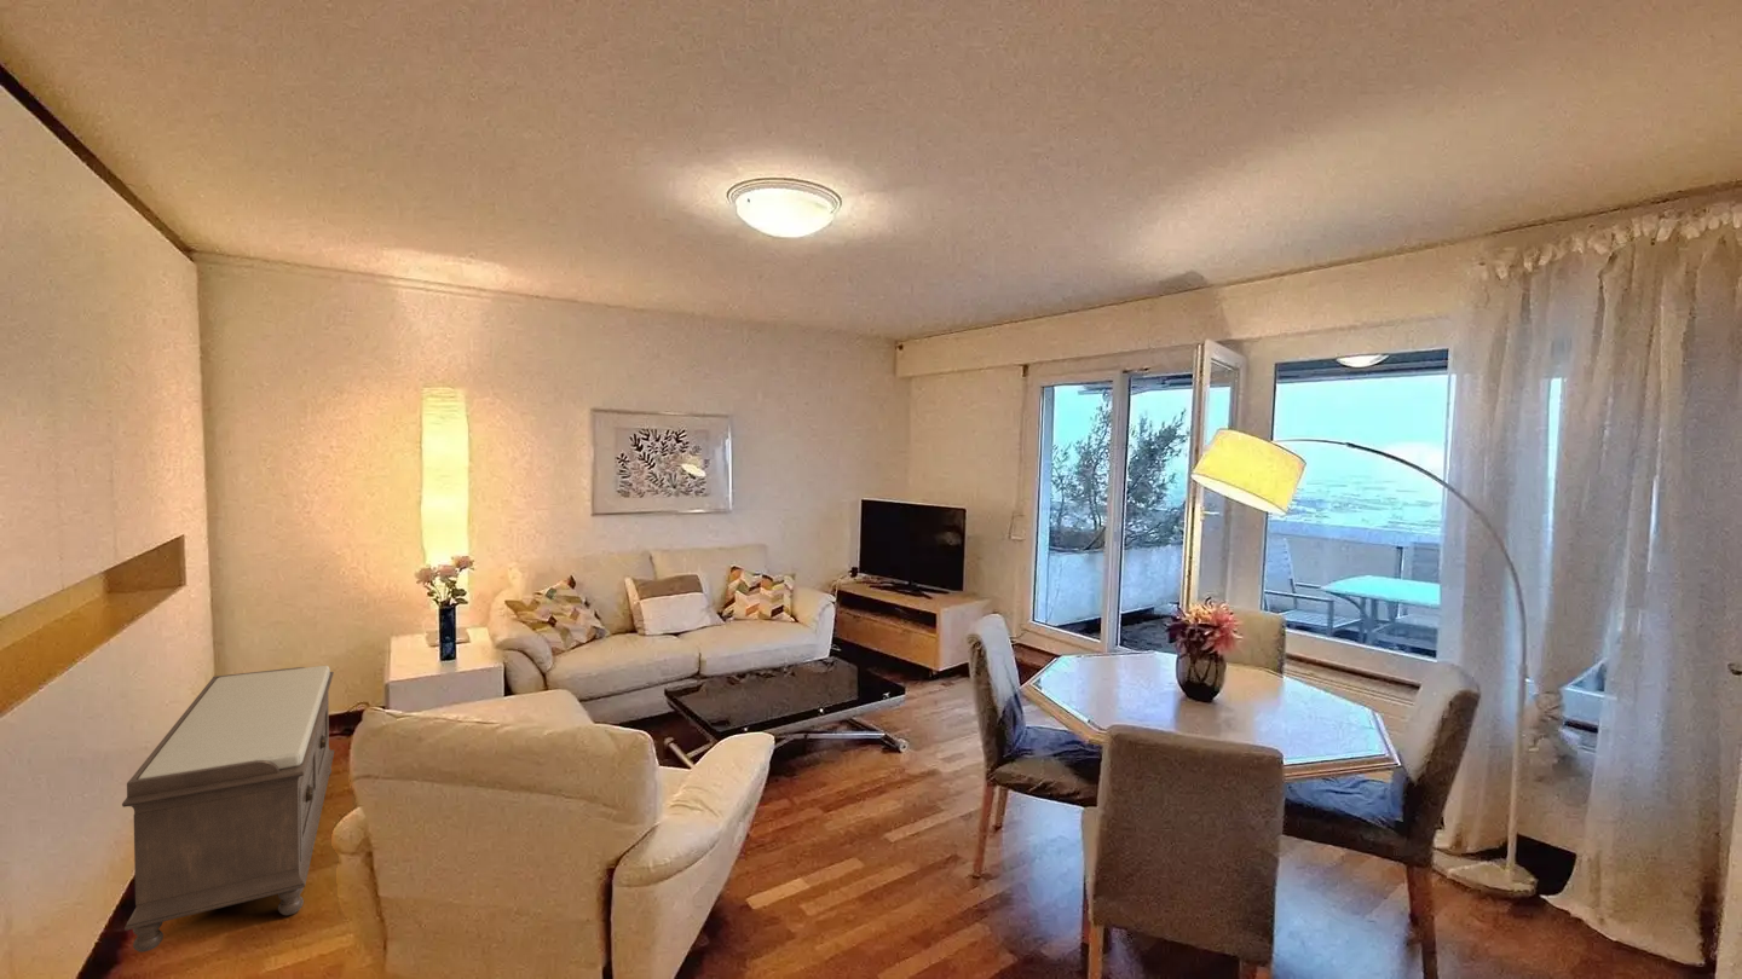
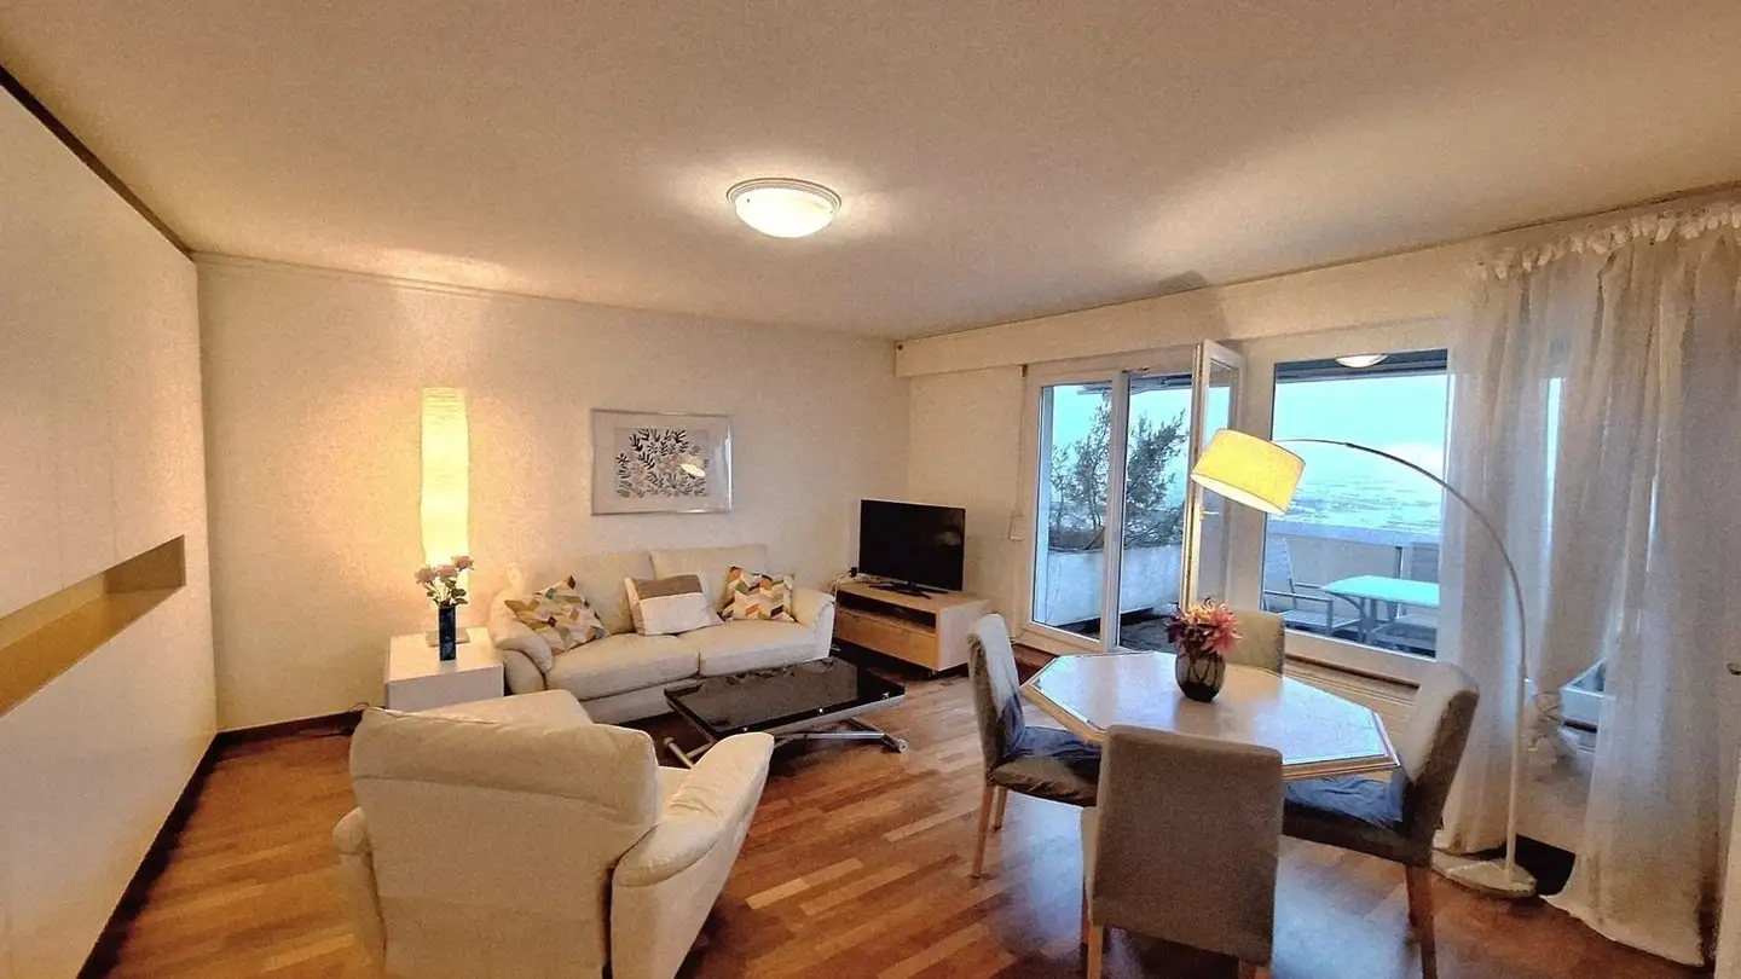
- bench [121,665,335,954]
